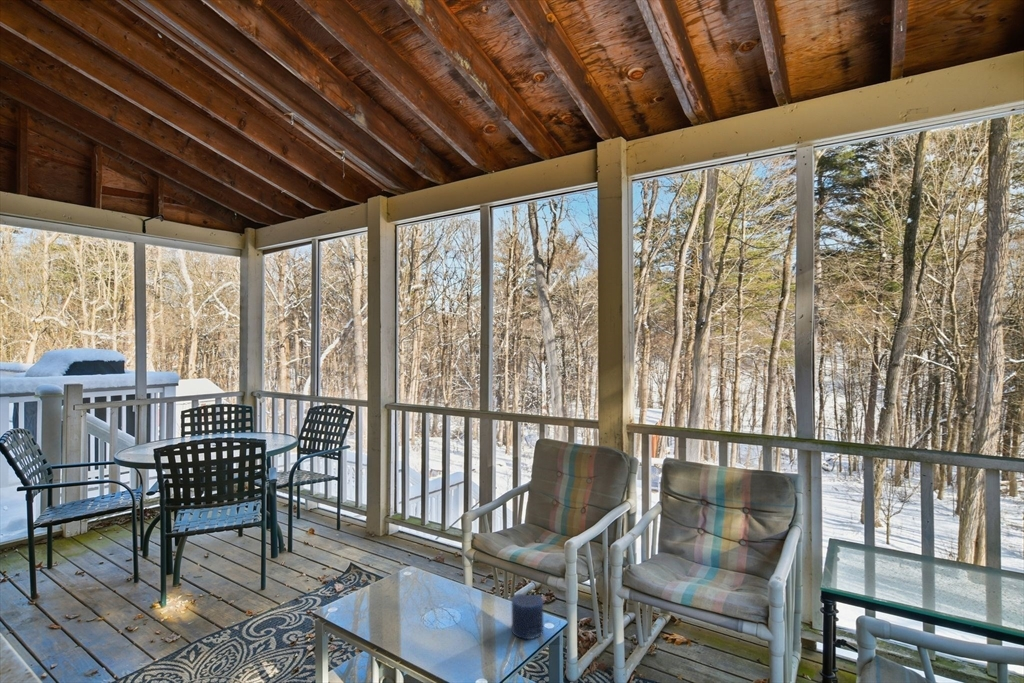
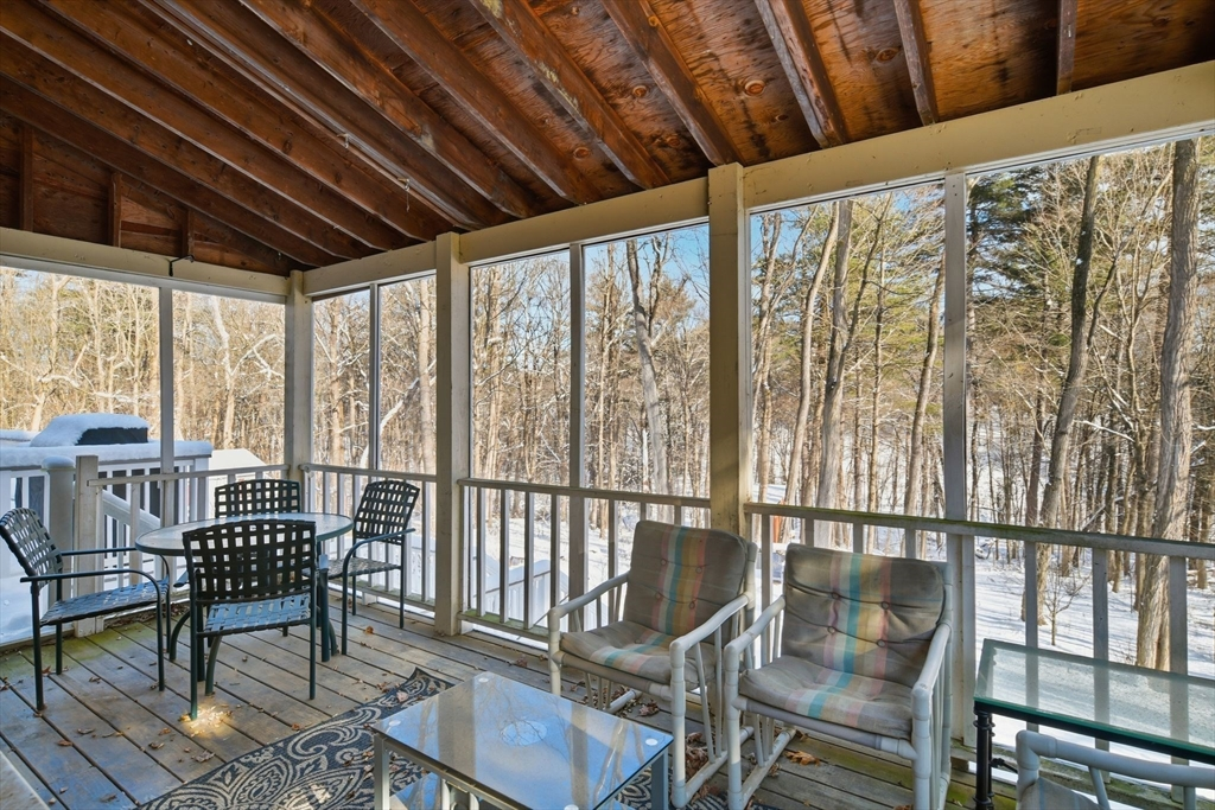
- candle [511,593,544,640]
